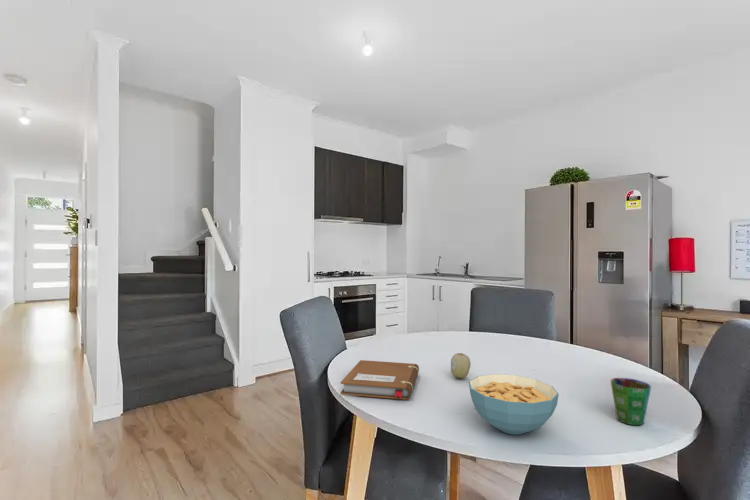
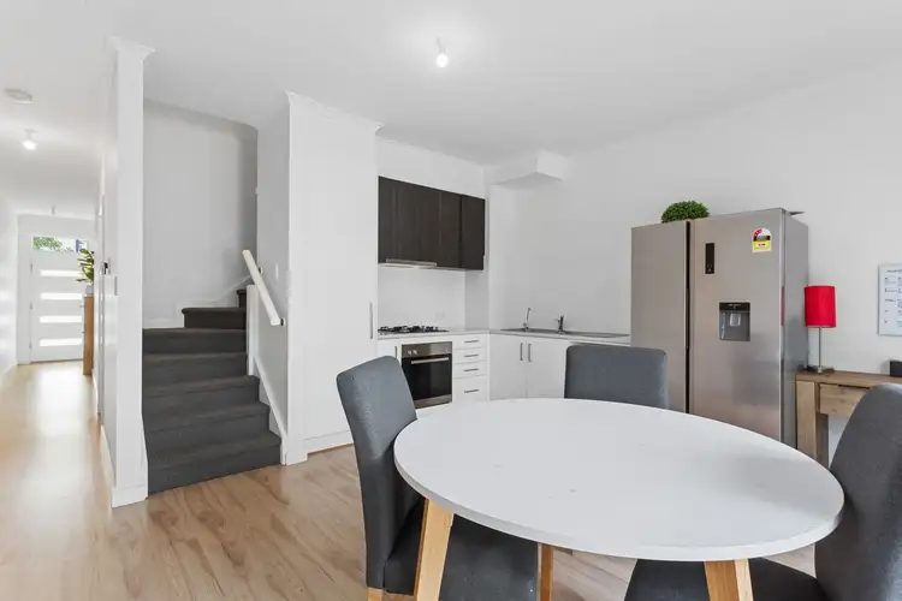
- fruit [450,352,472,379]
- notebook [339,359,420,401]
- cereal bowl [468,373,560,435]
- cup [609,377,652,426]
